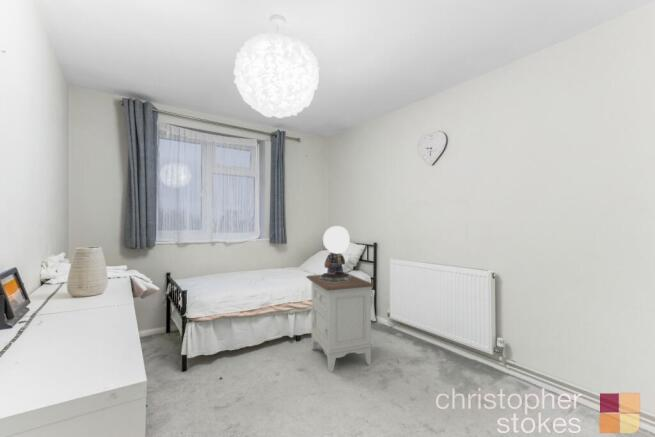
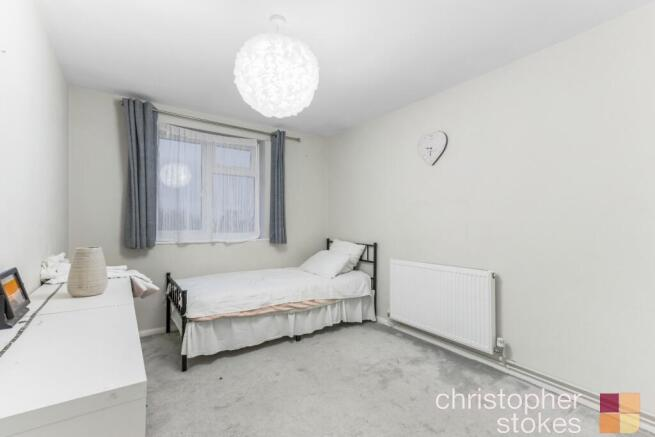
- nightstand [305,272,375,373]
- table lamp [319,225,351,282]
